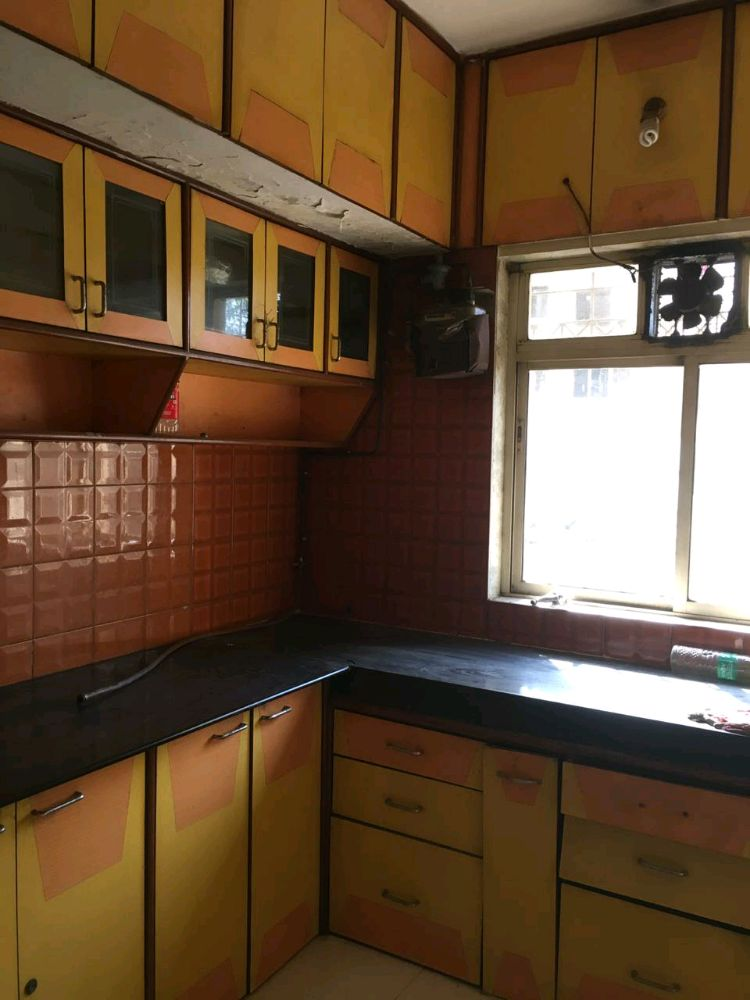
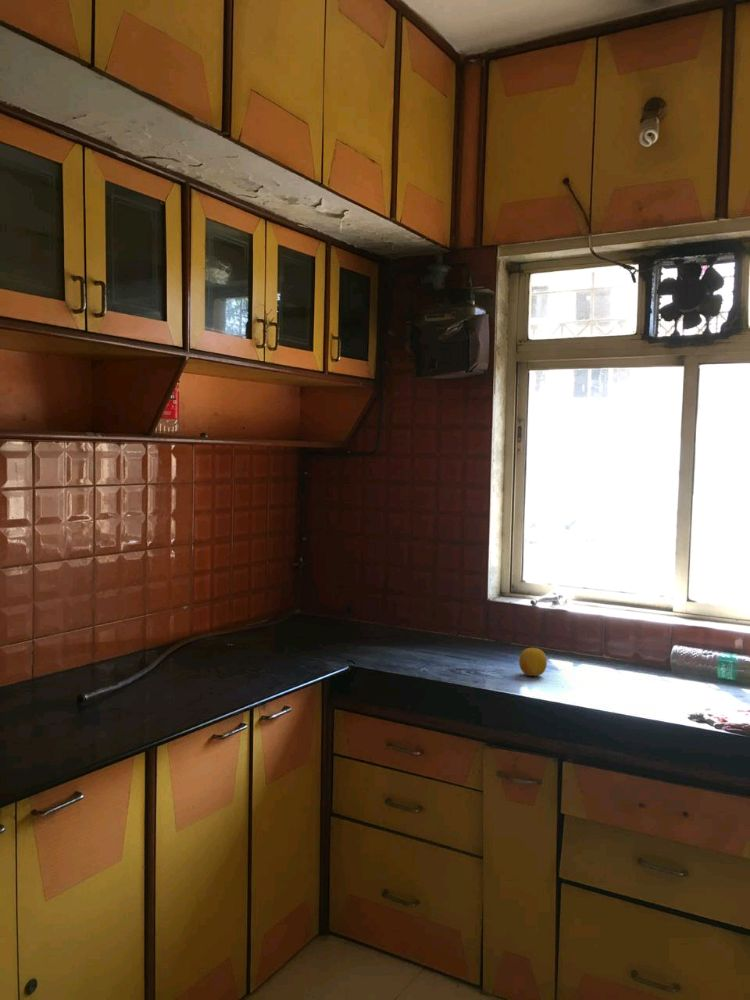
+ fruit [518,647,548,677]
